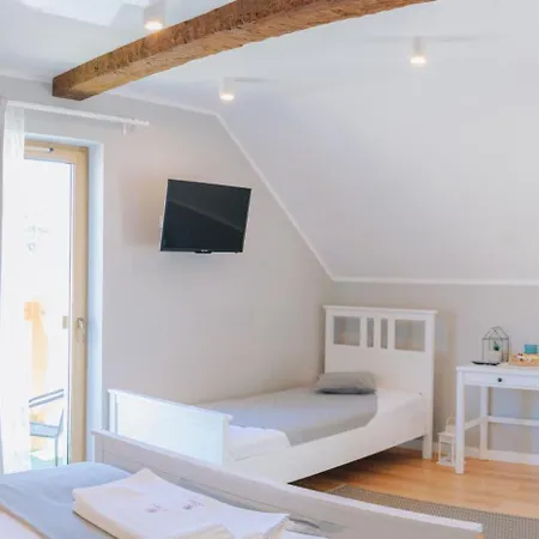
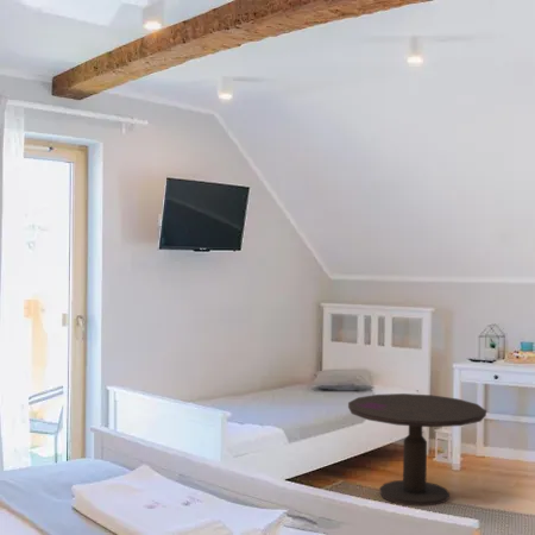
+ side table [347,392,487,508]
